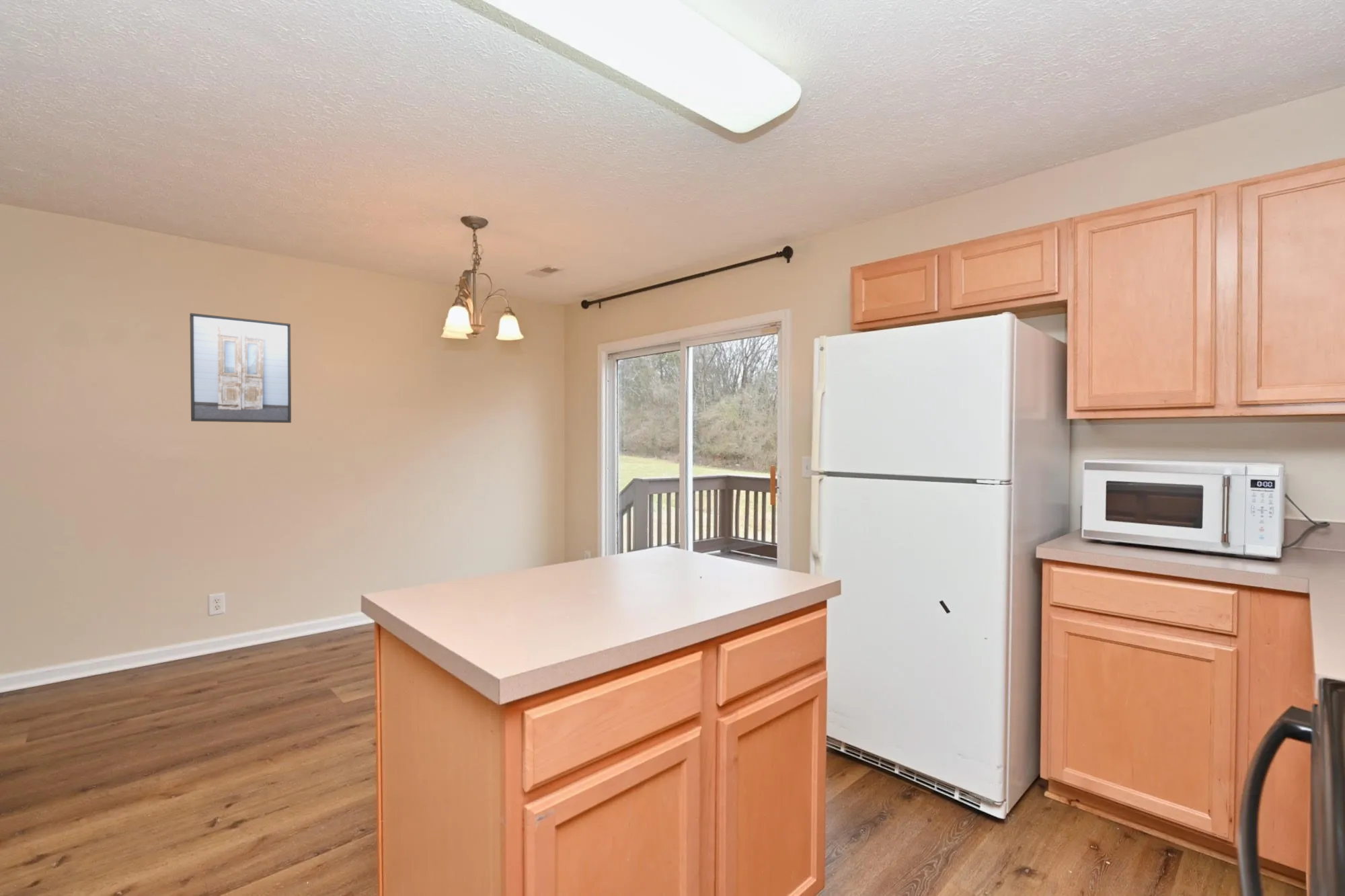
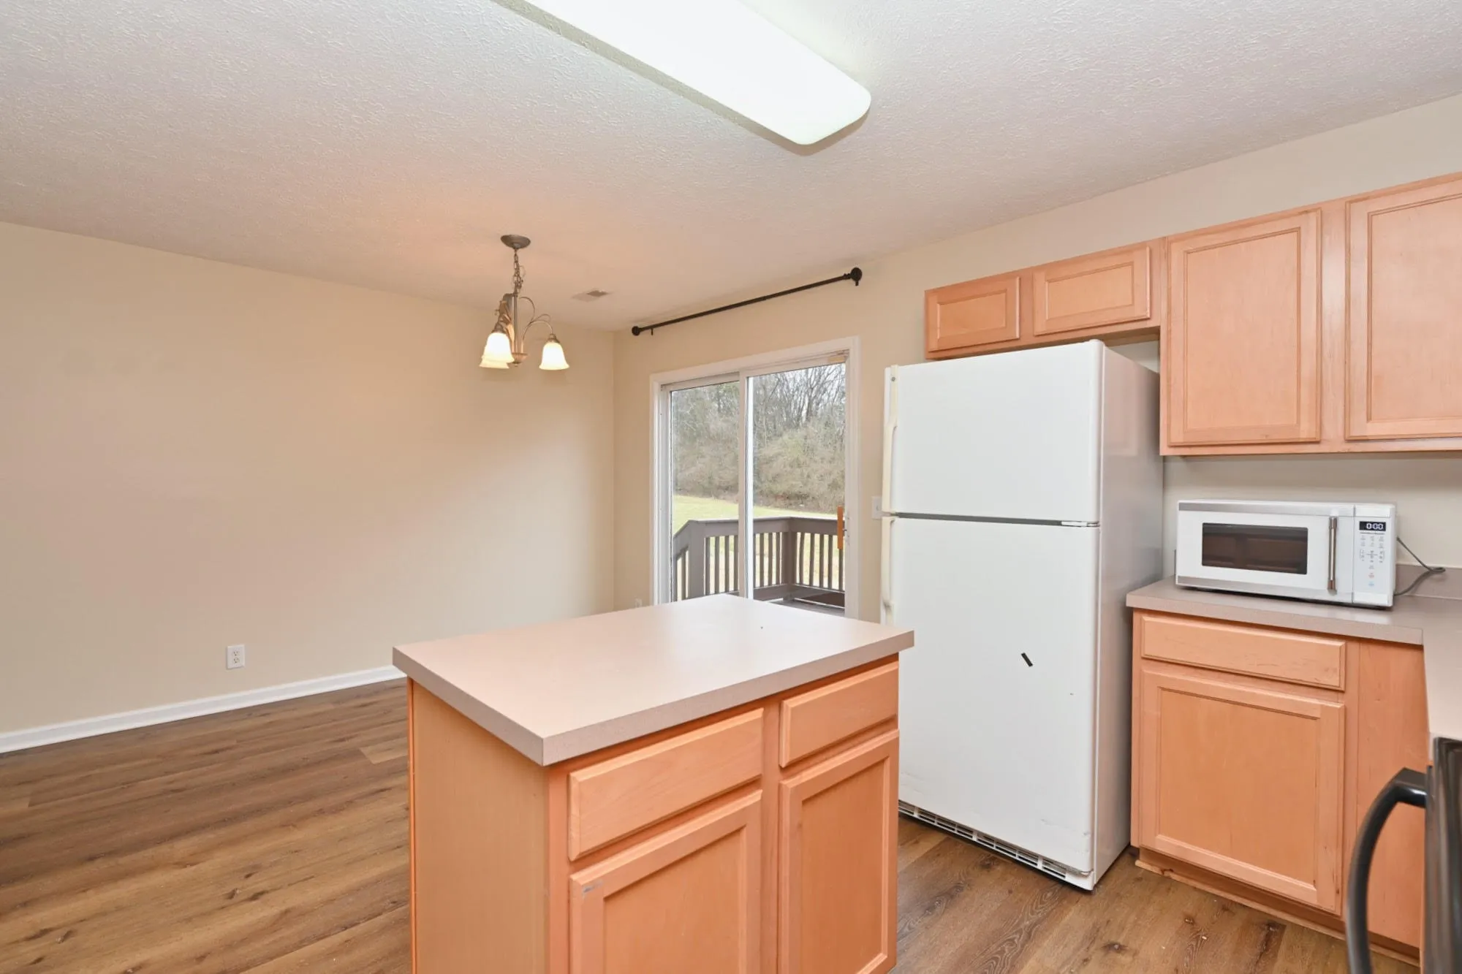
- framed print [189,313,292,423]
